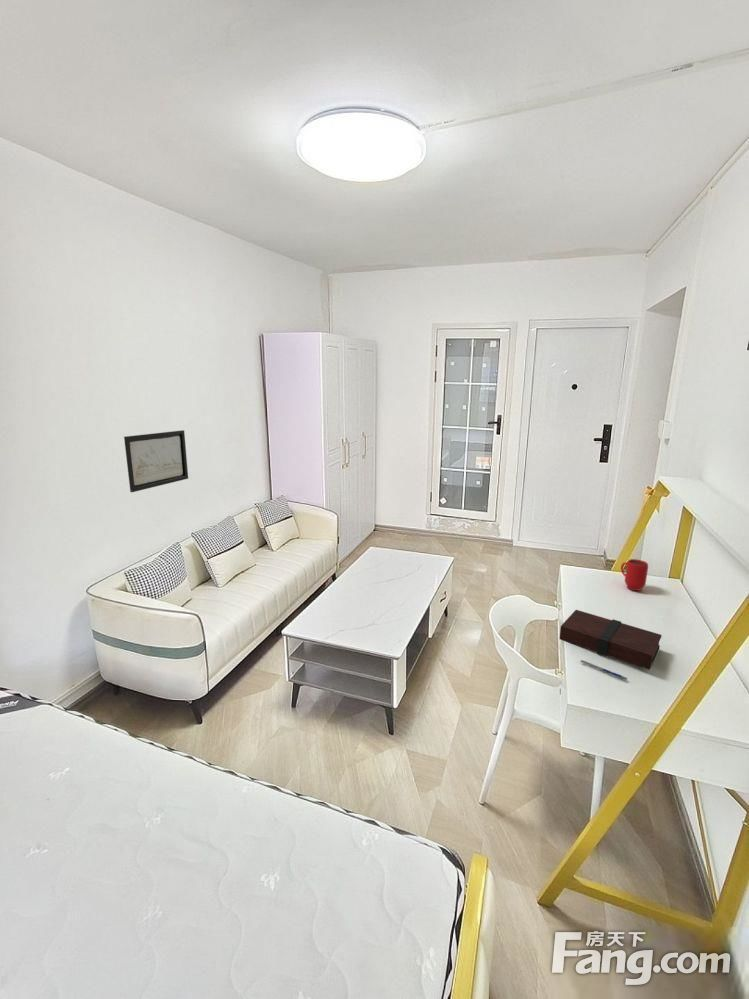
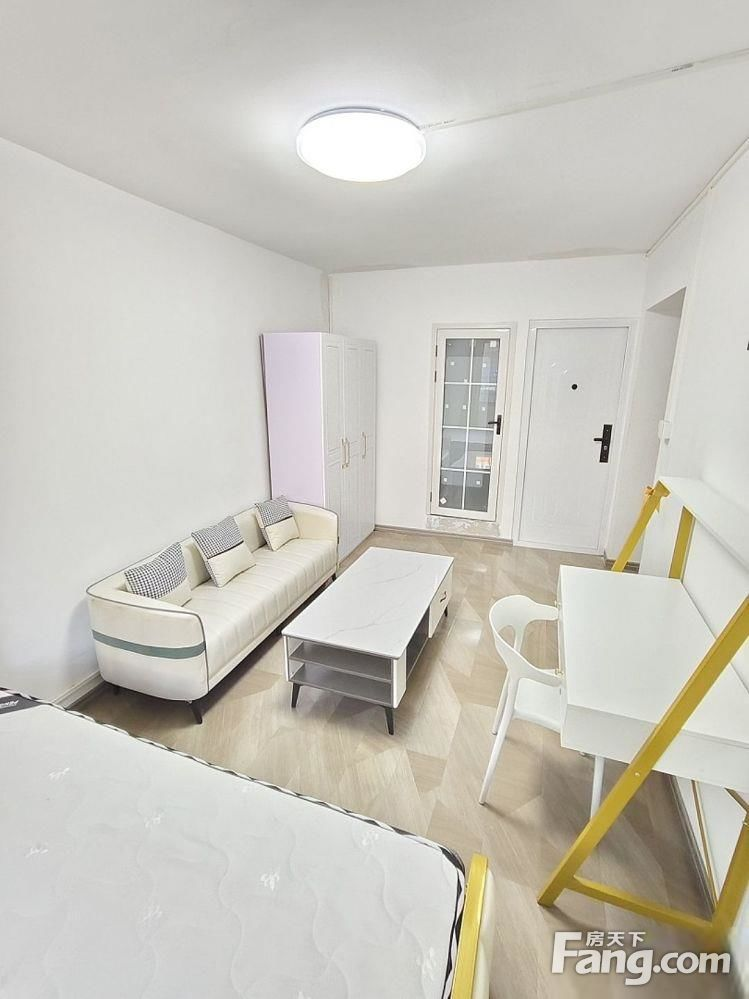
- book [559,609,662,671]
- pen [580,659,628,681]
- mug [620,558,649,592]
- wall art [123,429,189,493]
